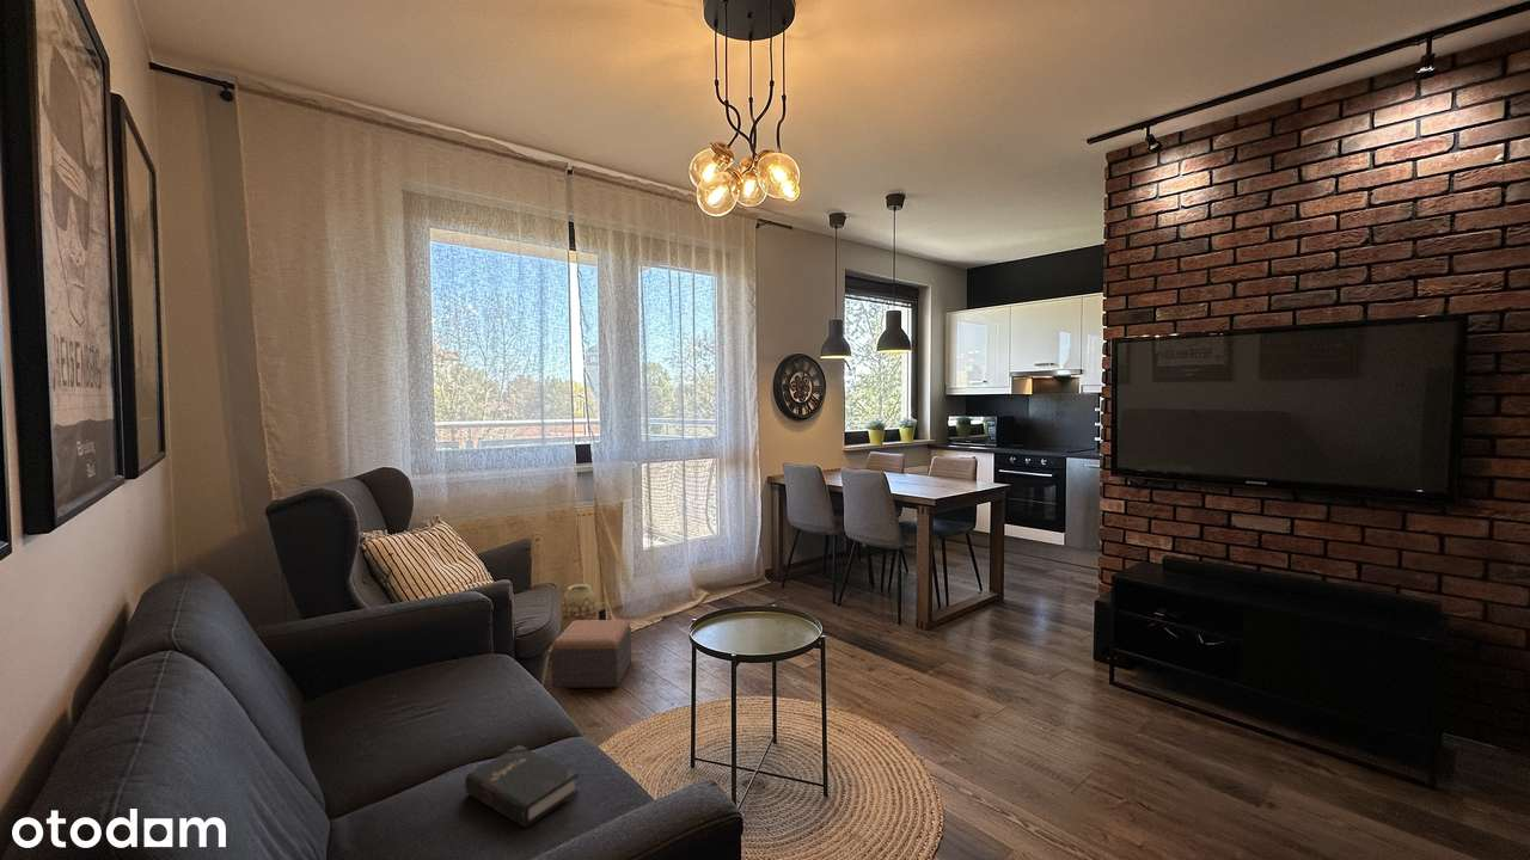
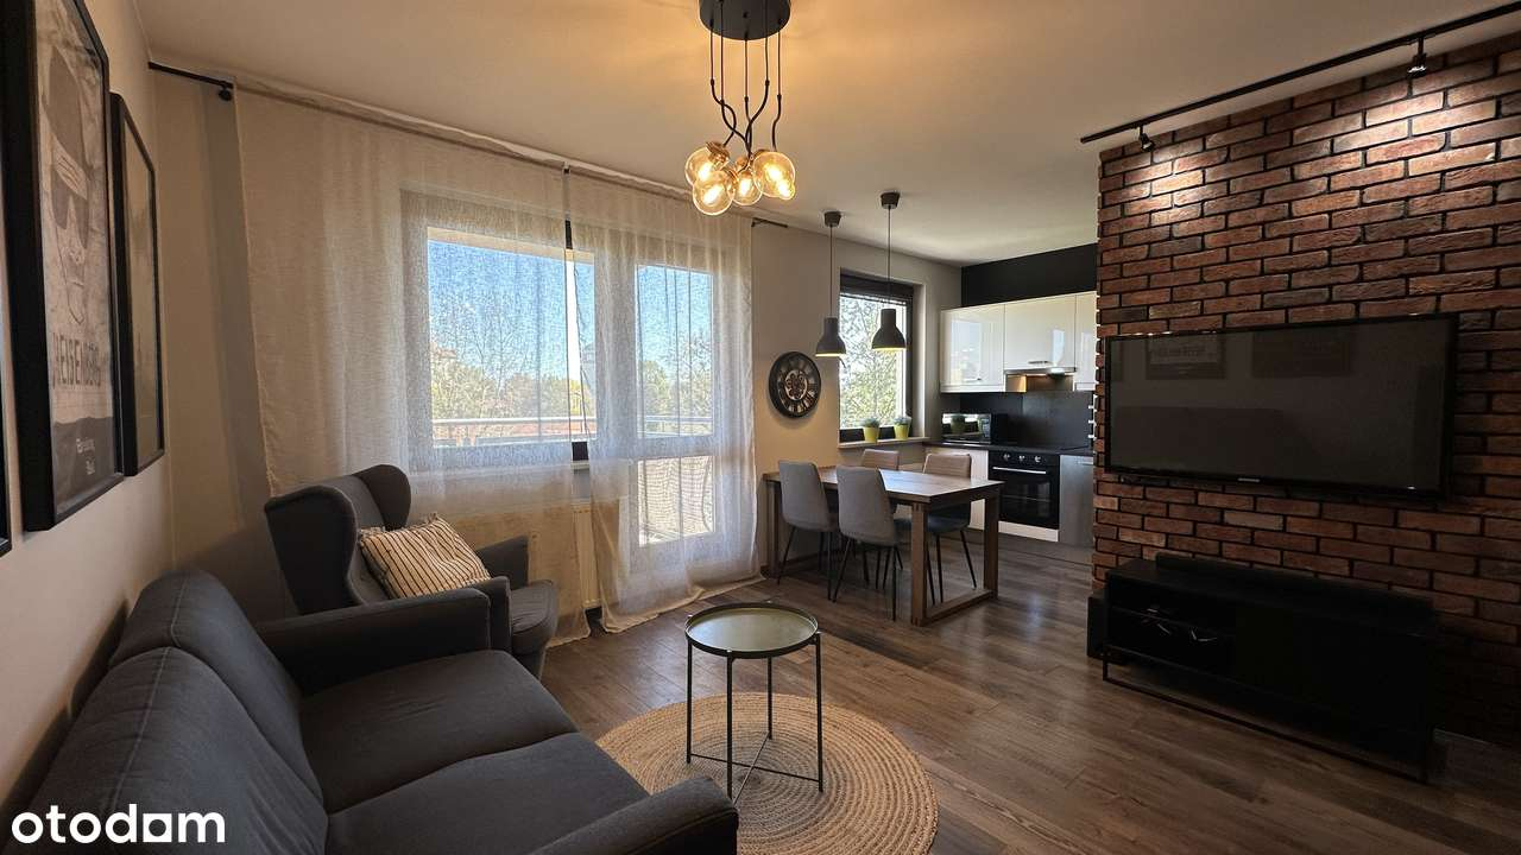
- vase [559,583,600,634]
- hardback book [464,744,580,829]
- footstool [550,619,632,689]
